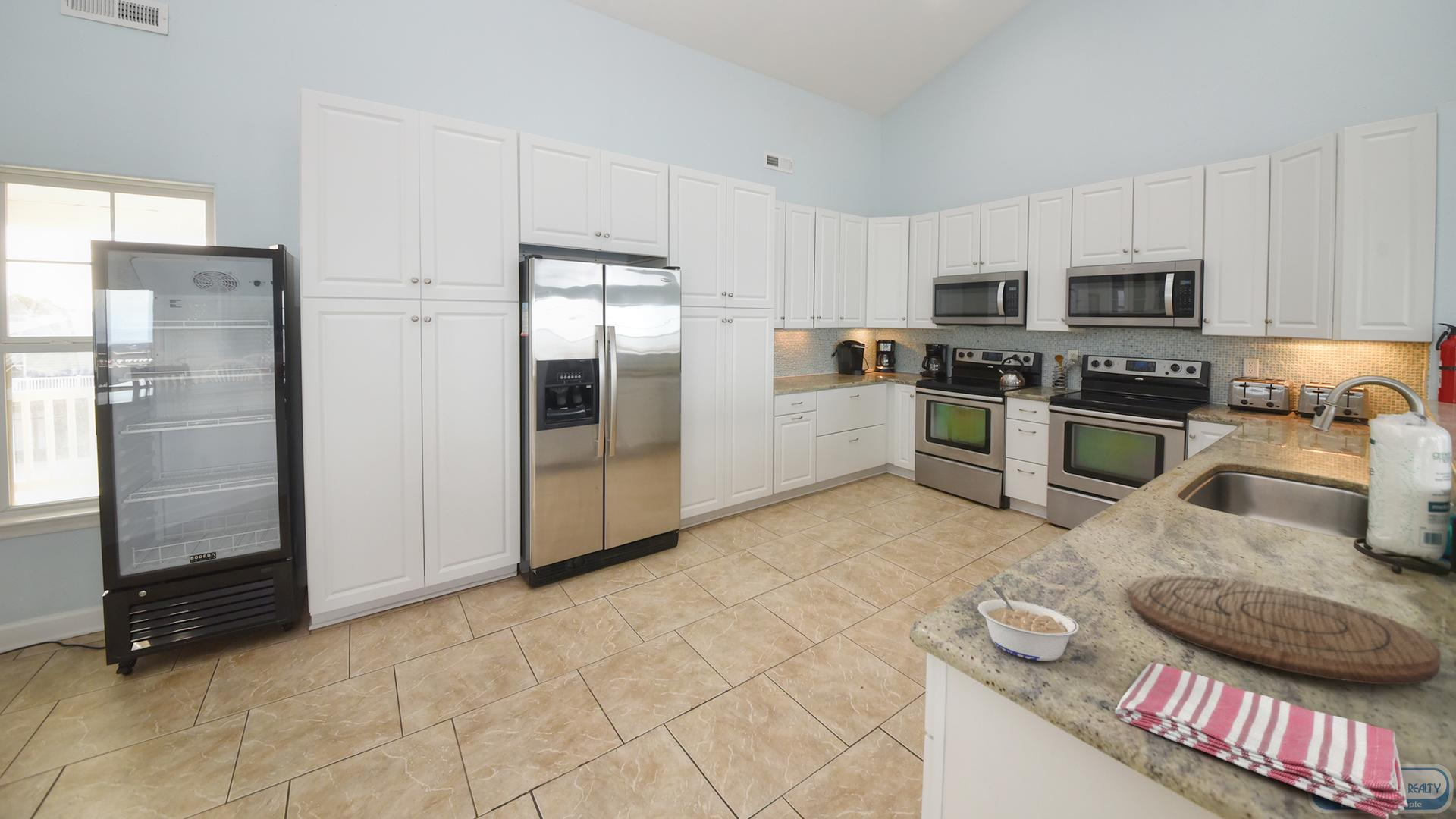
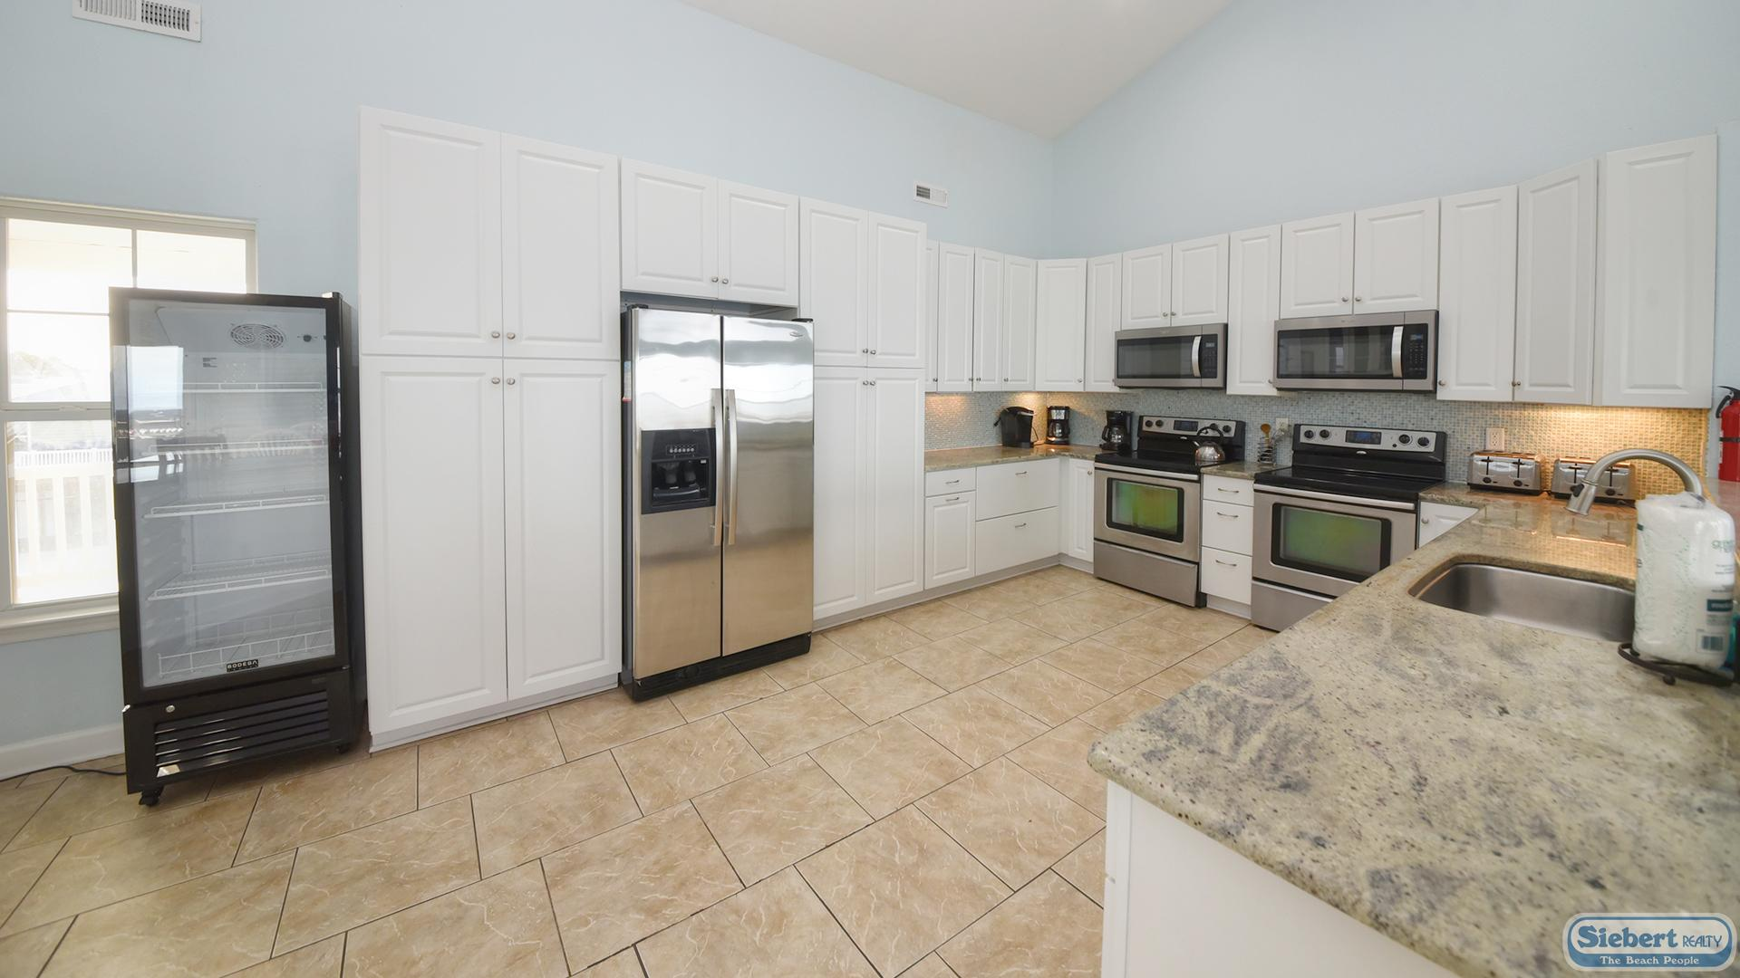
- dish towel [1115,661,1408,819]
- cutting board [1128,575,1442,685]
- legume [977,586,1080,662]
